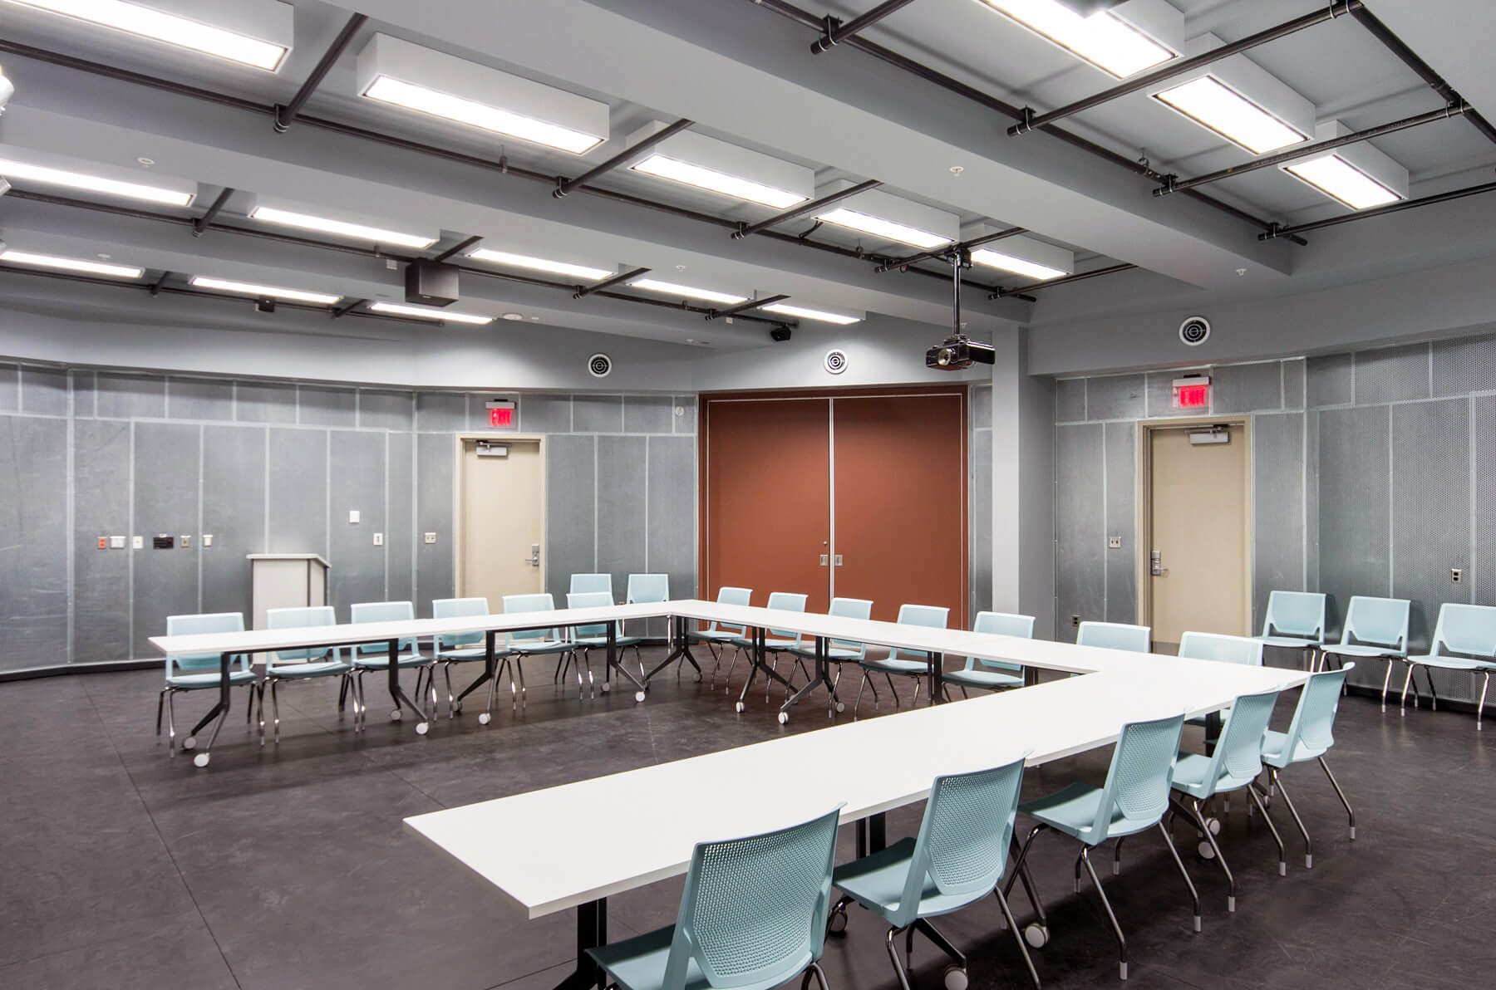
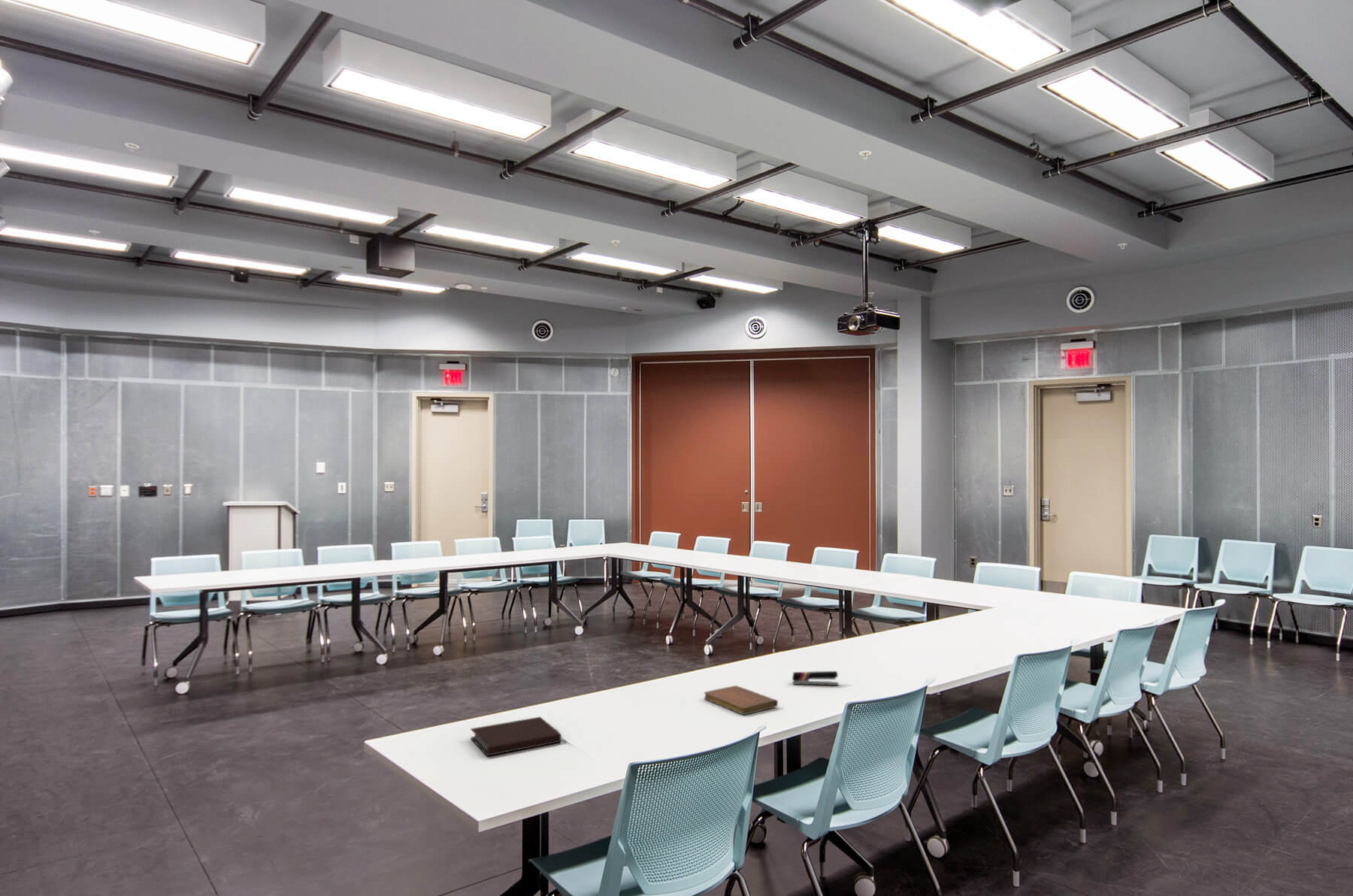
+ notebook [470,716,562,757]
+ notebook [703,685,779,716]
+ stapler [792,670,839,686]
